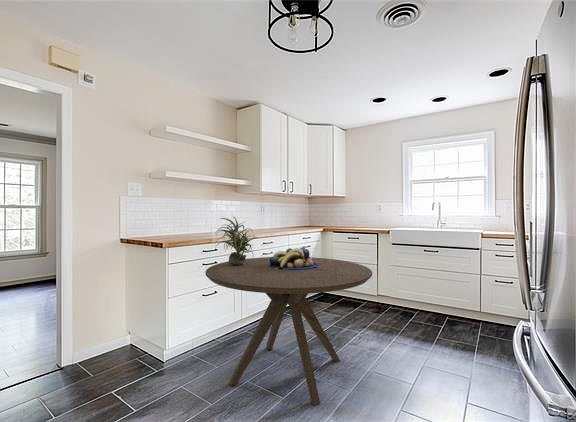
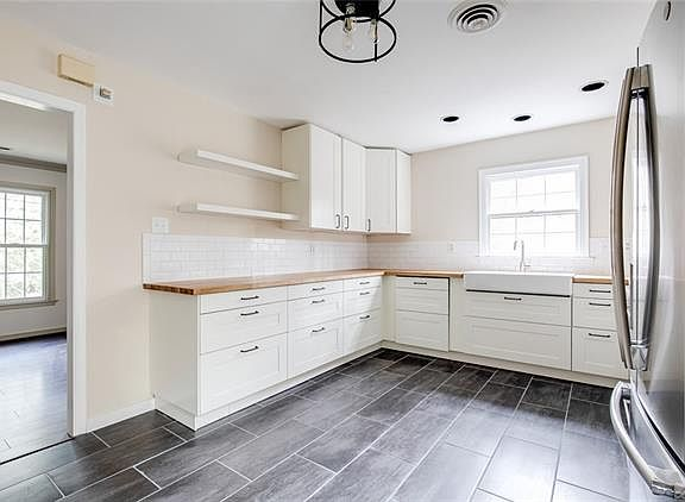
- dining table [204,256,373,407]
- fruit bowl [270,246,319,270]
- potted plant [214,216,258,265]
